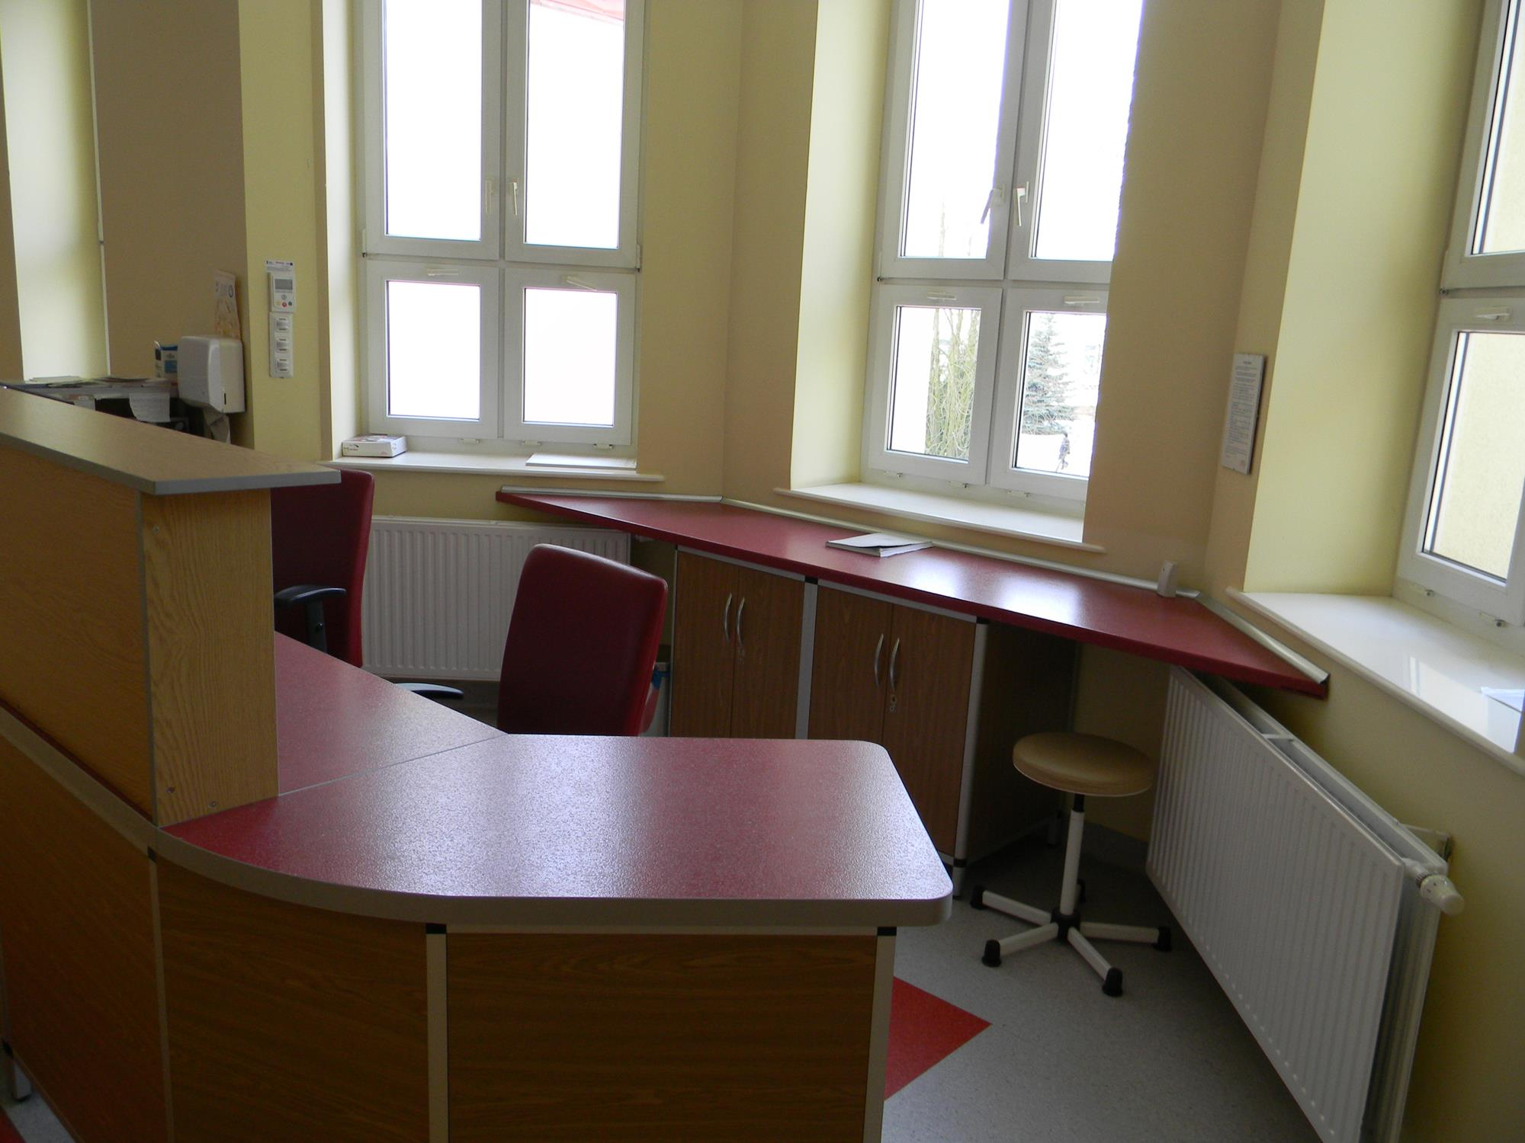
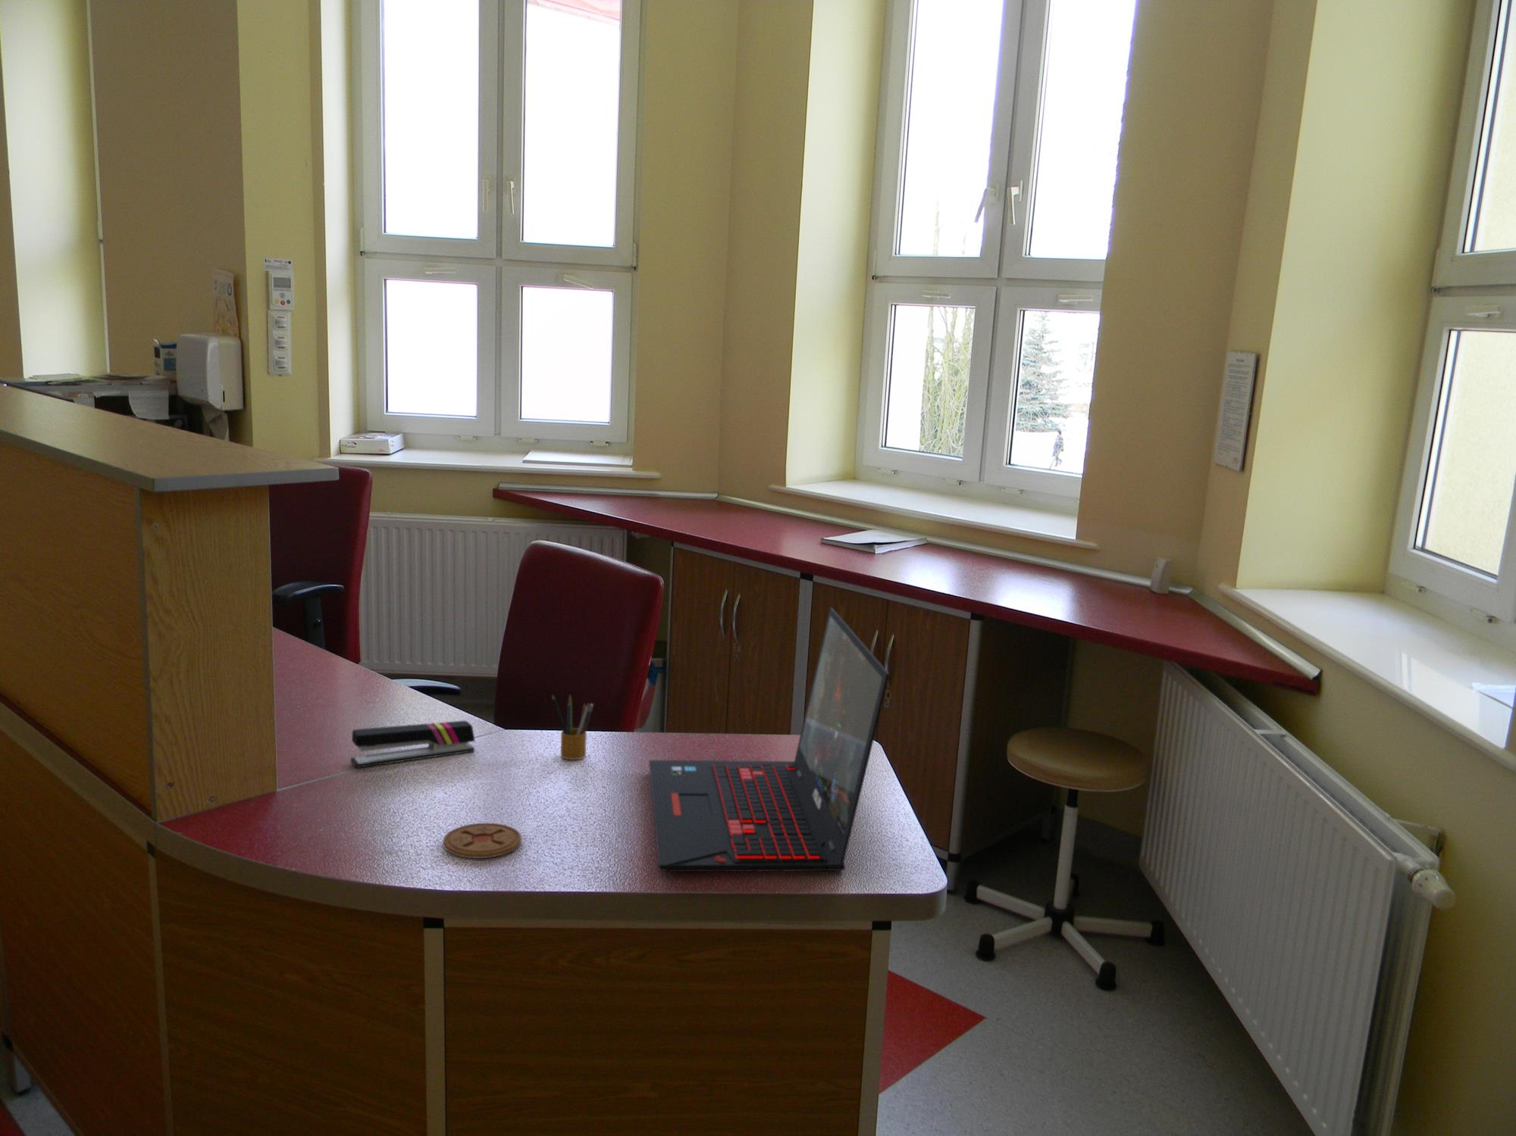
+ coaster [442,822,523,859]
+ stapler [350,721,476,768]
+ pencil box [551,693,594,760]
+ laptop [648,606,891,872]
